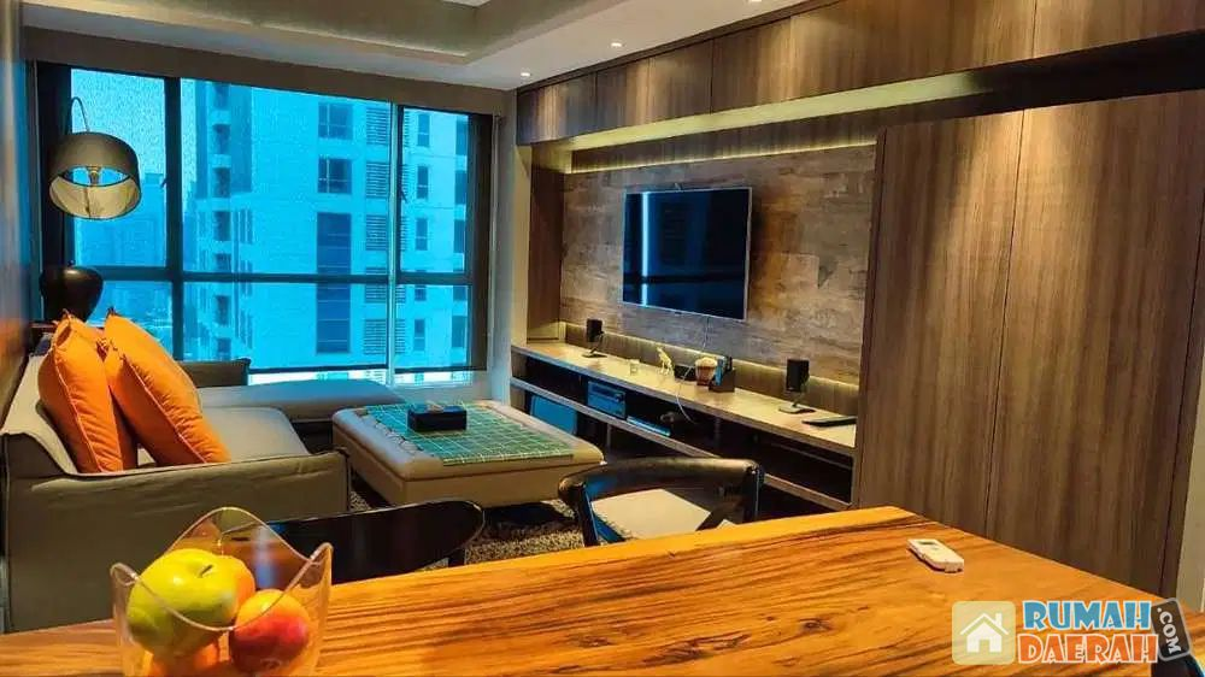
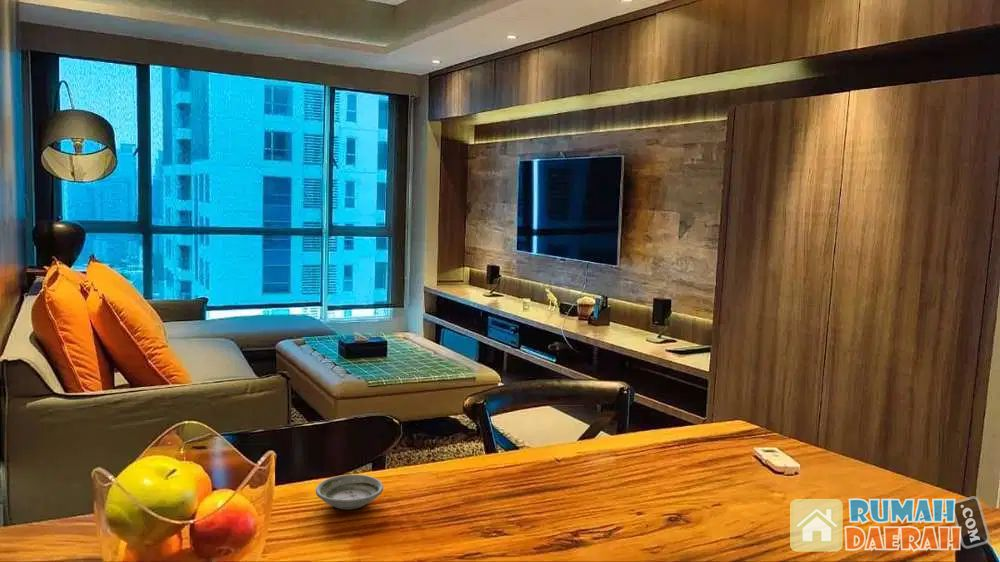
+ saucer [315,474,384,510]
